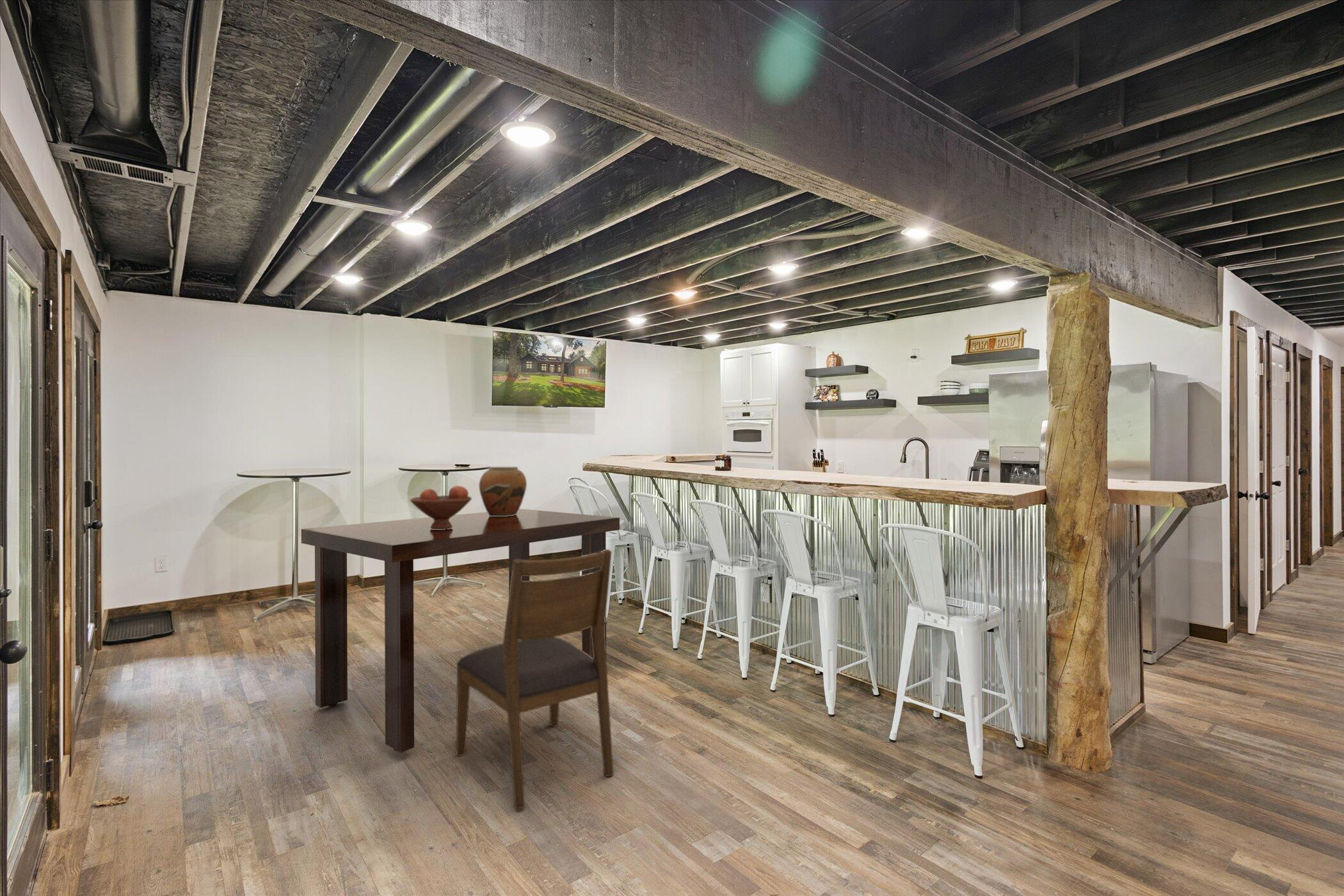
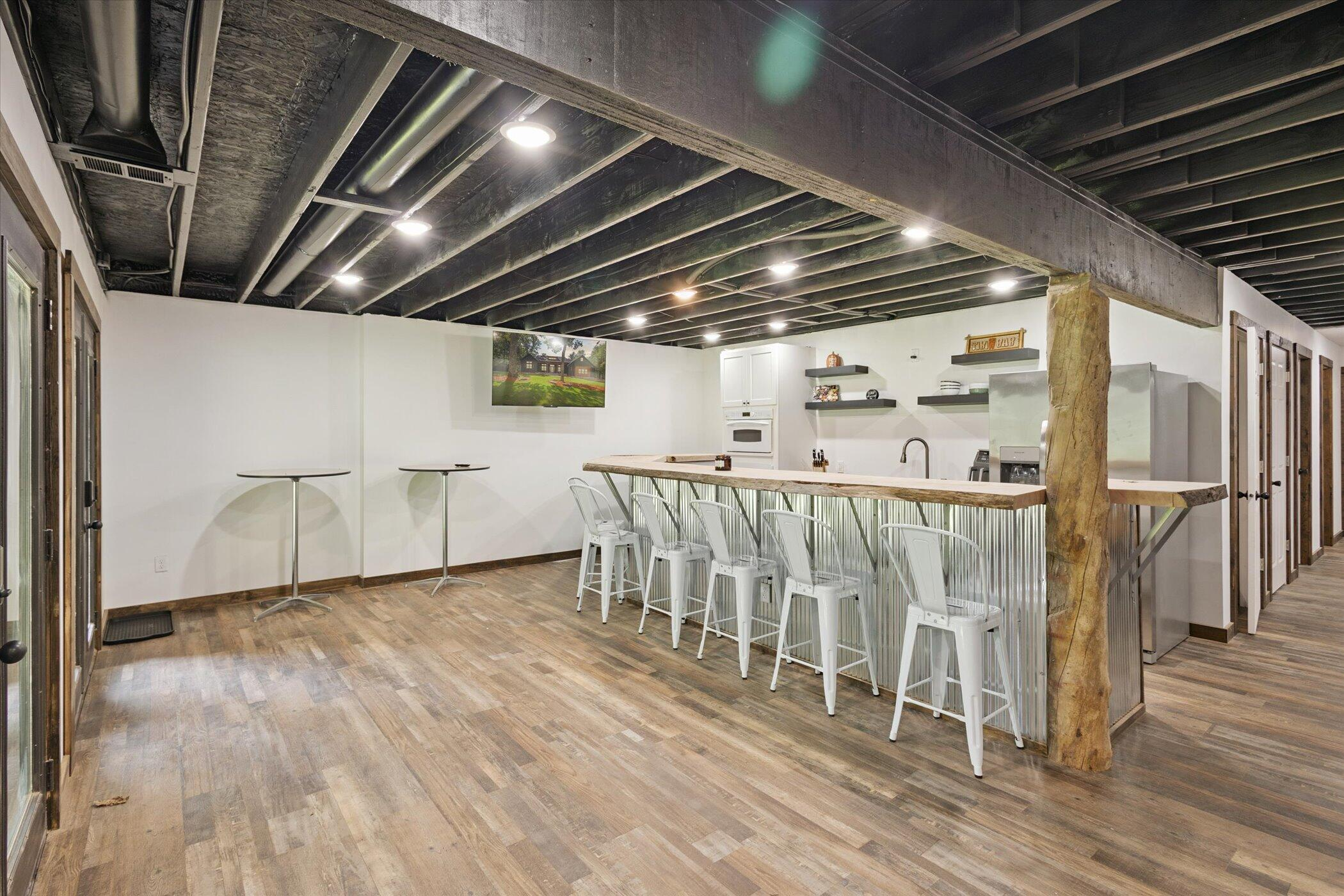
- fruit bowl [409,485,472,530]
- dining table [301,508,620,753]
- chair [456,548,614,810]
- vase [479,467,527,516]
